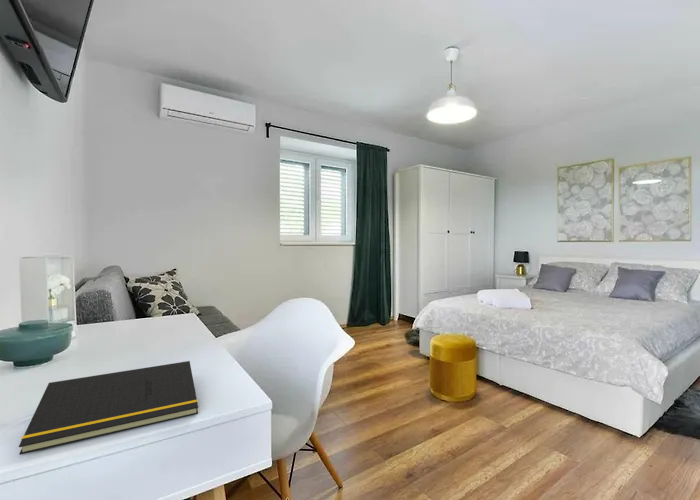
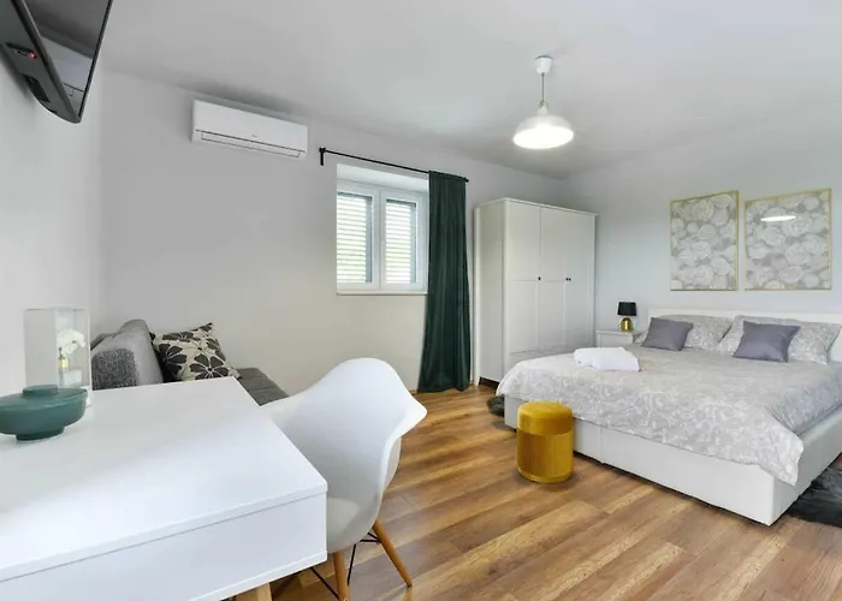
- notepad [18,360,199,456]
